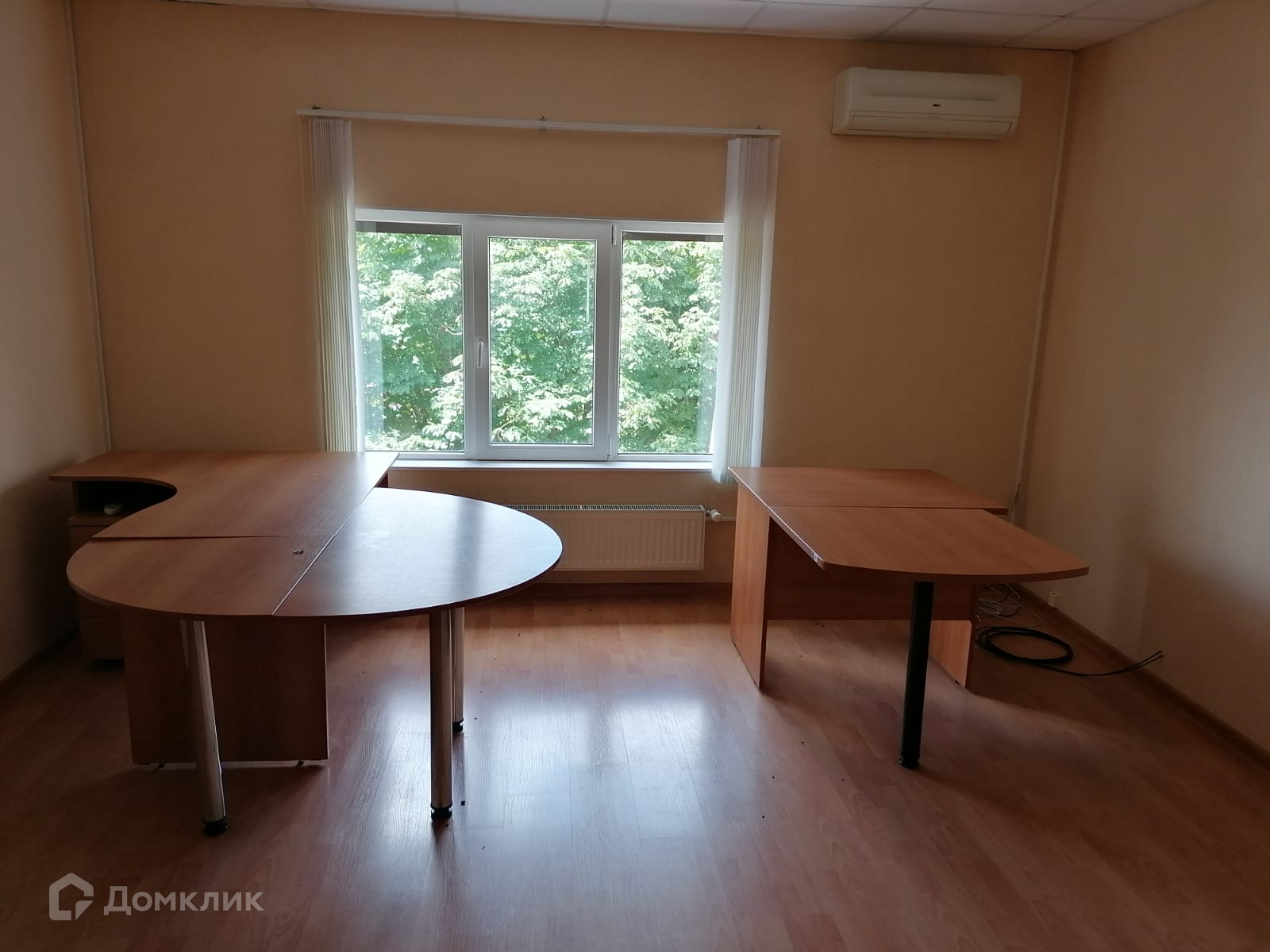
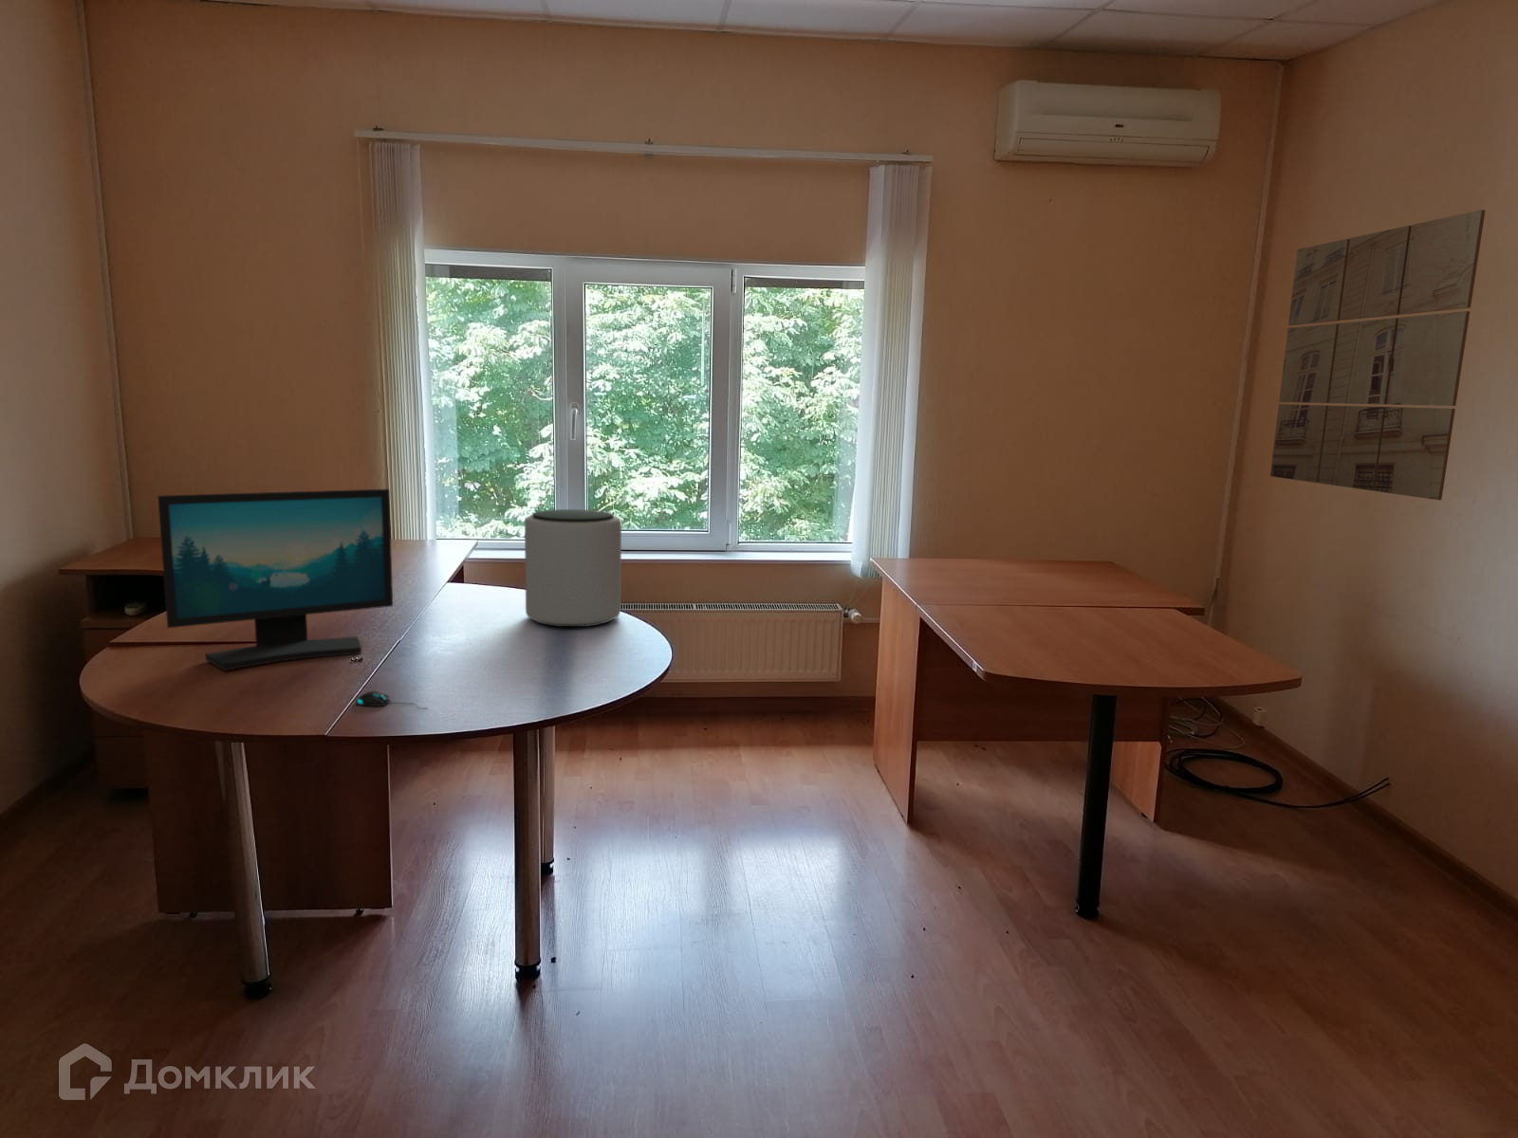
+ mouse [355,691,429,709]
+ wall art [1269,209,1486,501]
+ computer monitor [157,489,393,672]
+ plant pot [524,508,623,628]
